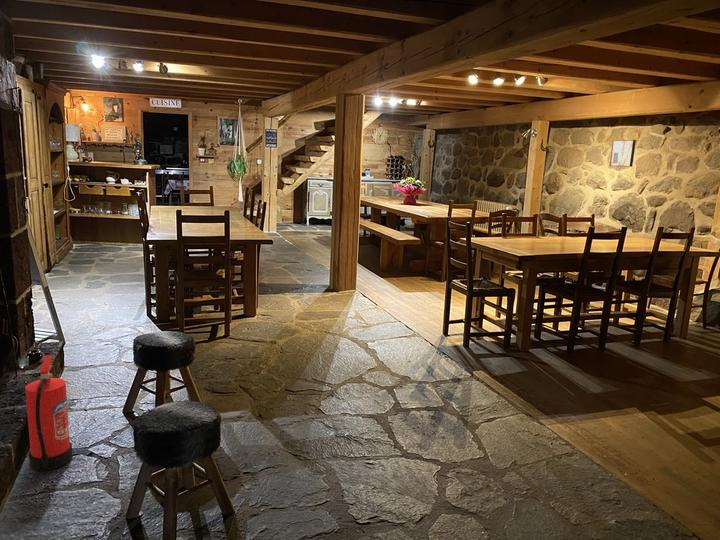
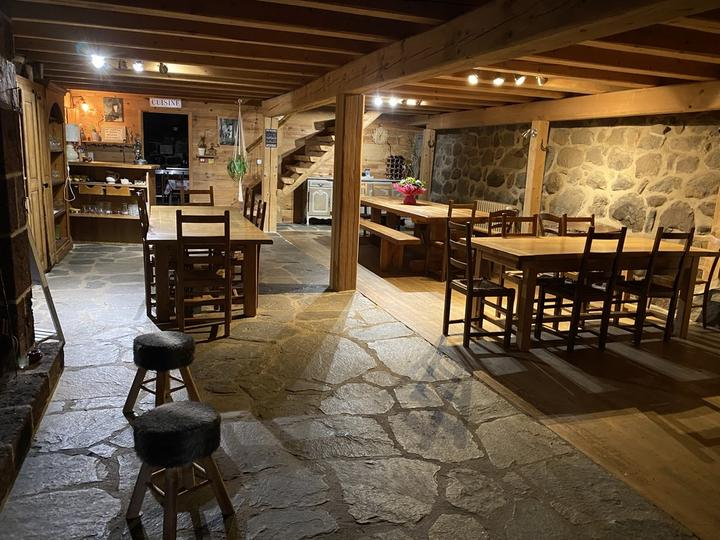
- fire extinguisher [24,354,74,472]
- wall art [608,139,637,168]
